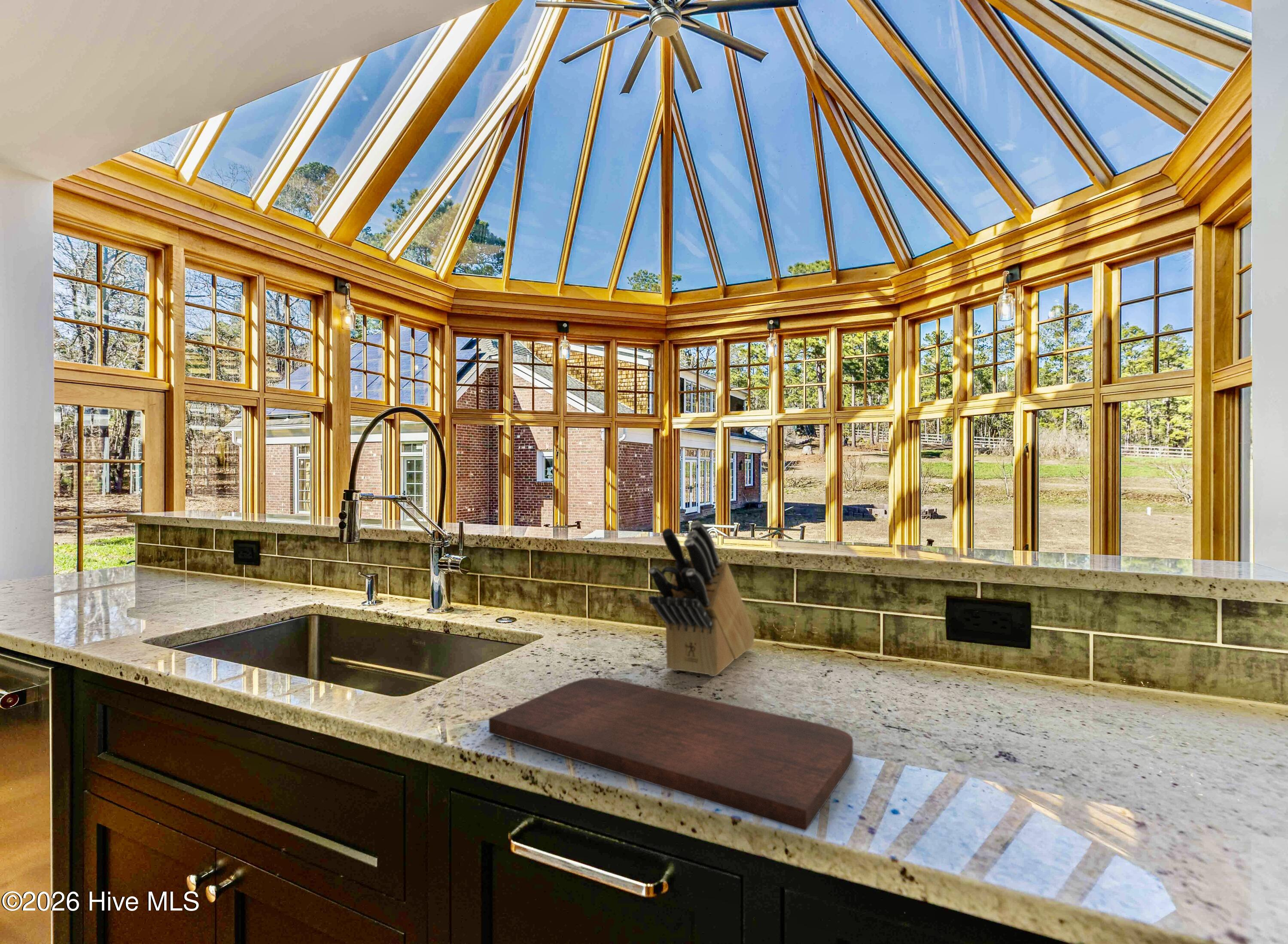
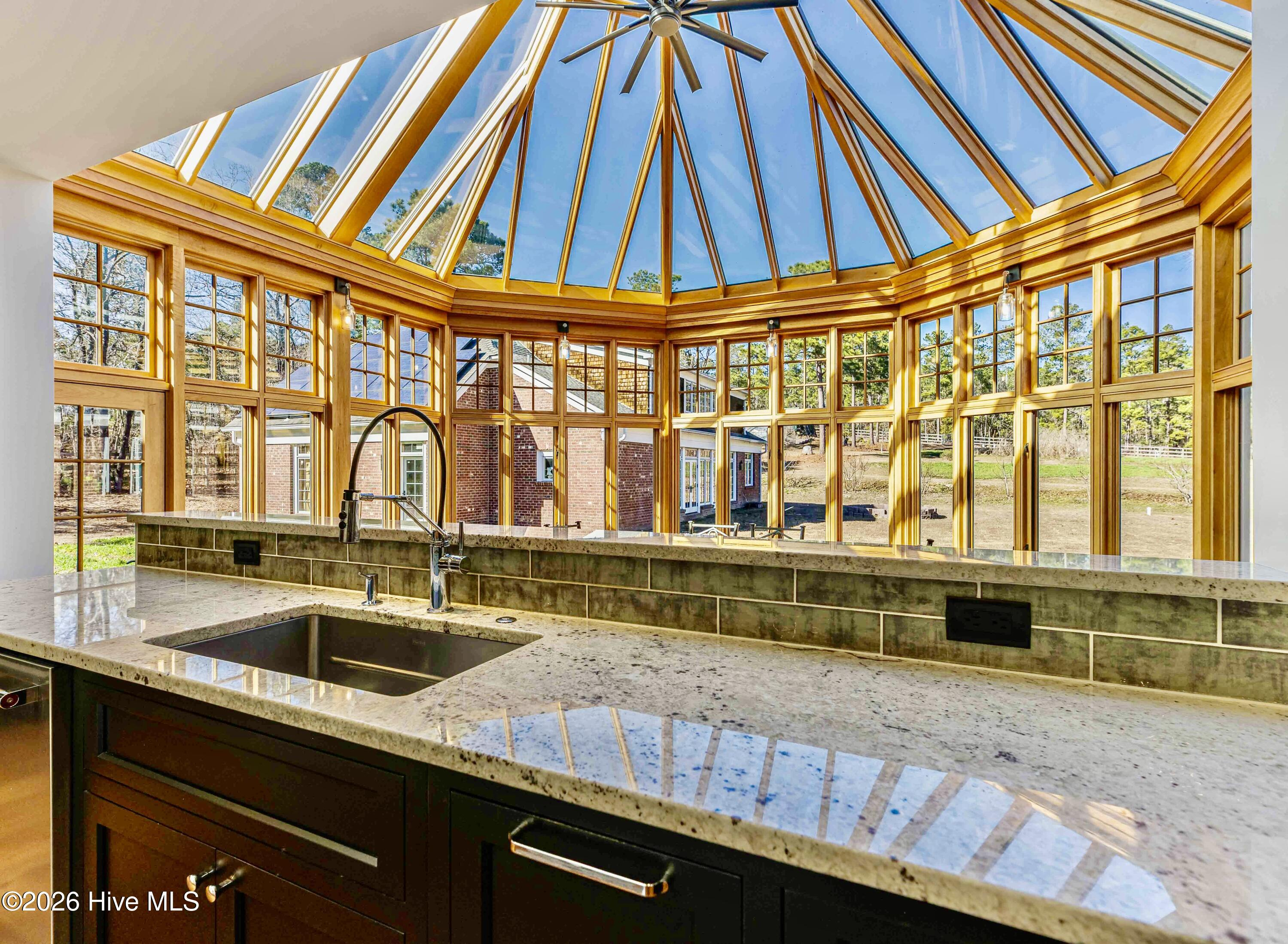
- knife block [648,520,755,677]
- cutting board [488,677,853,831]
